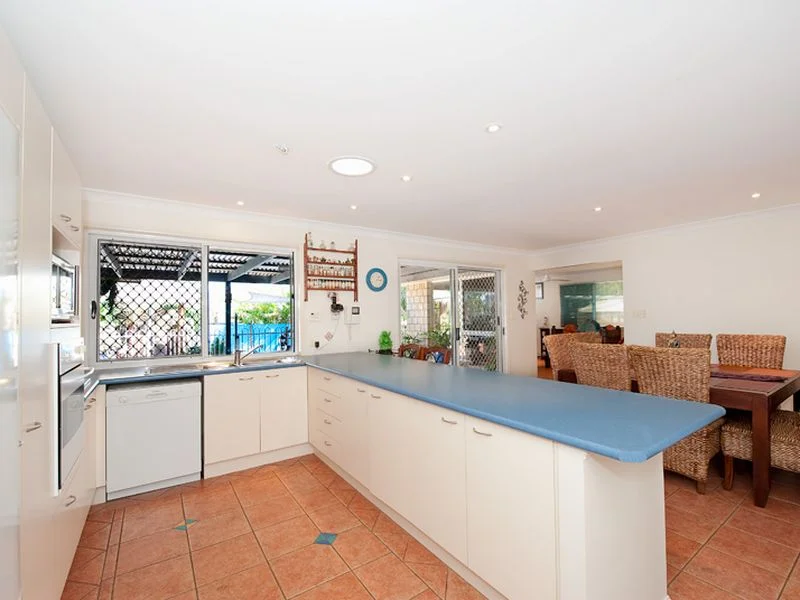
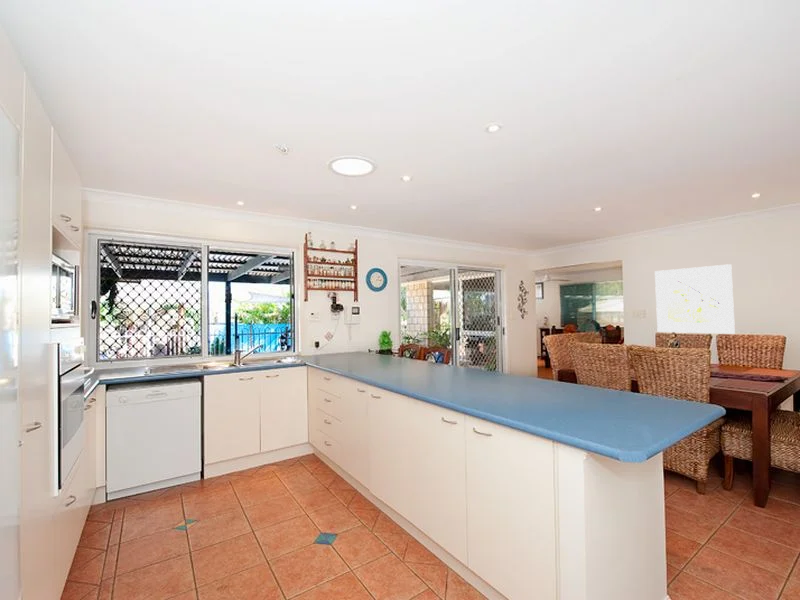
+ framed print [654,263,736,335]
